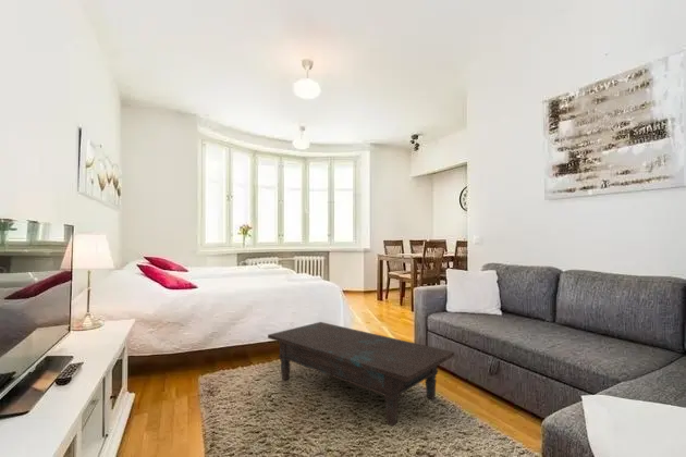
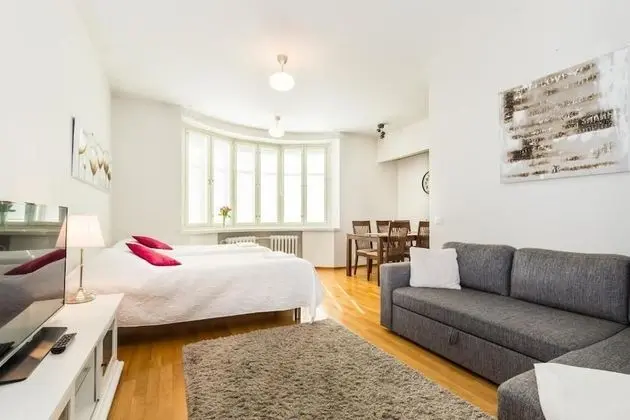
- coffee table [267,321,455,427]
